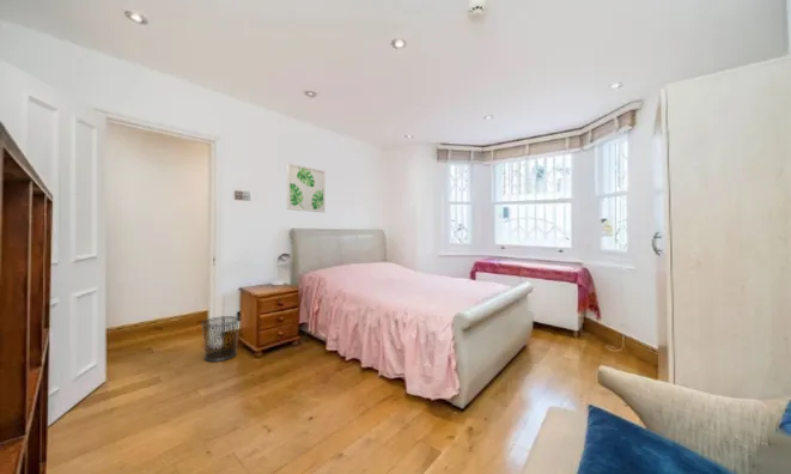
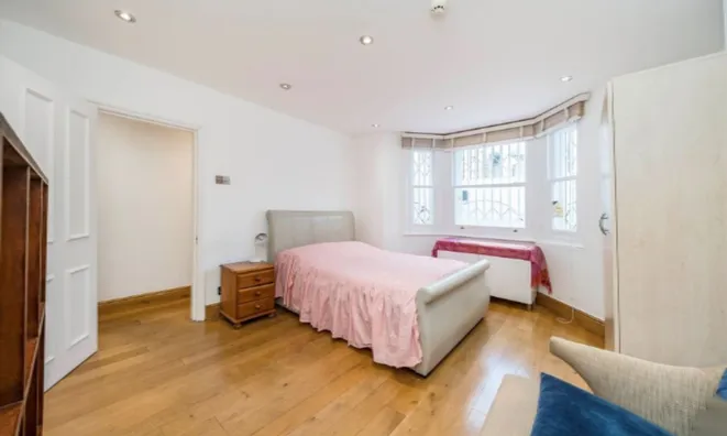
- wall art [286,162,327,213]
- waste bin [200,315,241,363]
